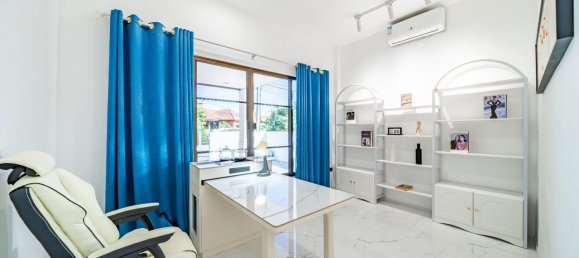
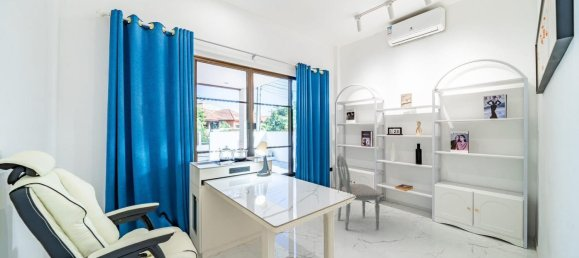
+ dining chair [336,152,381,231]
